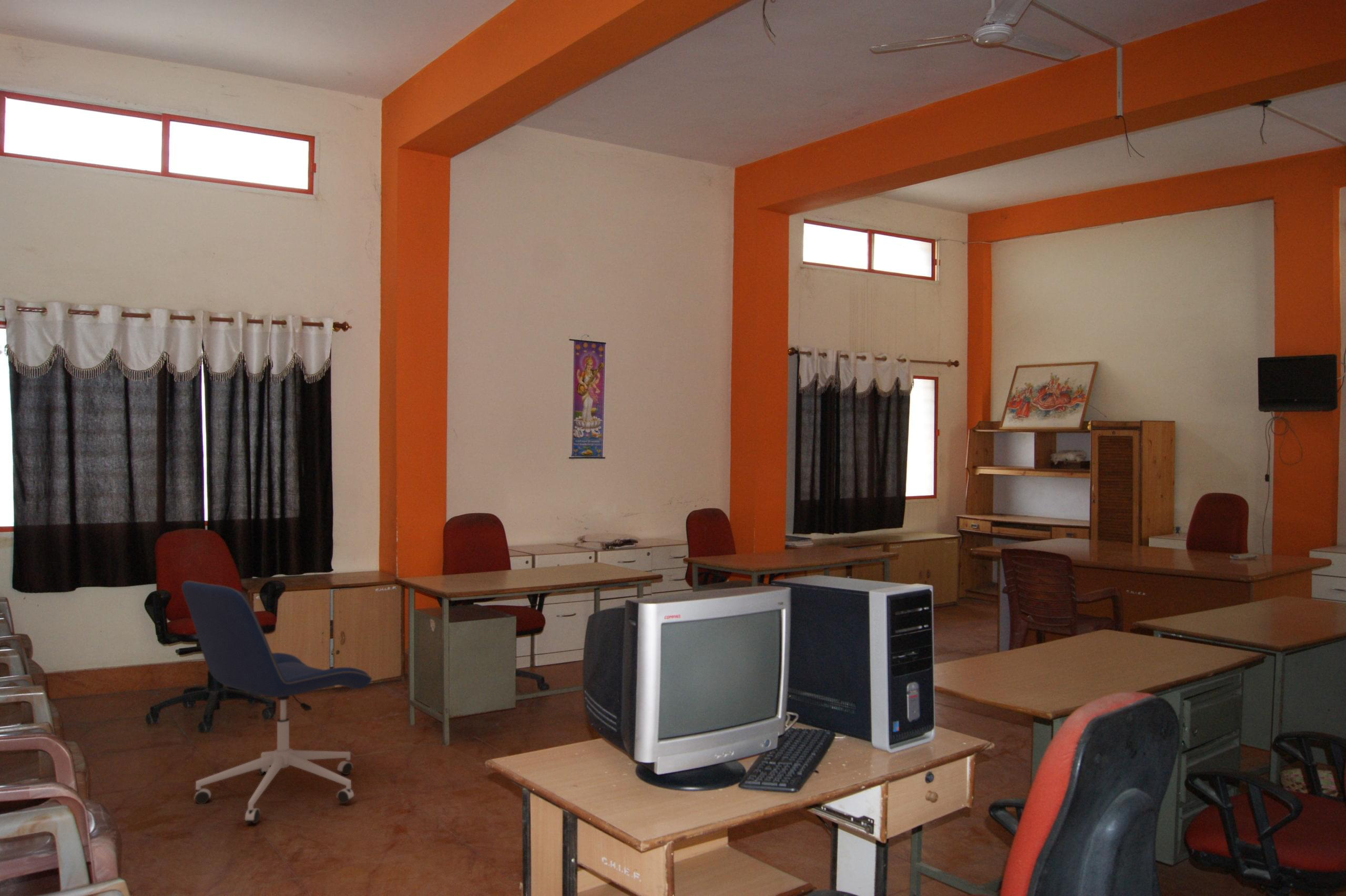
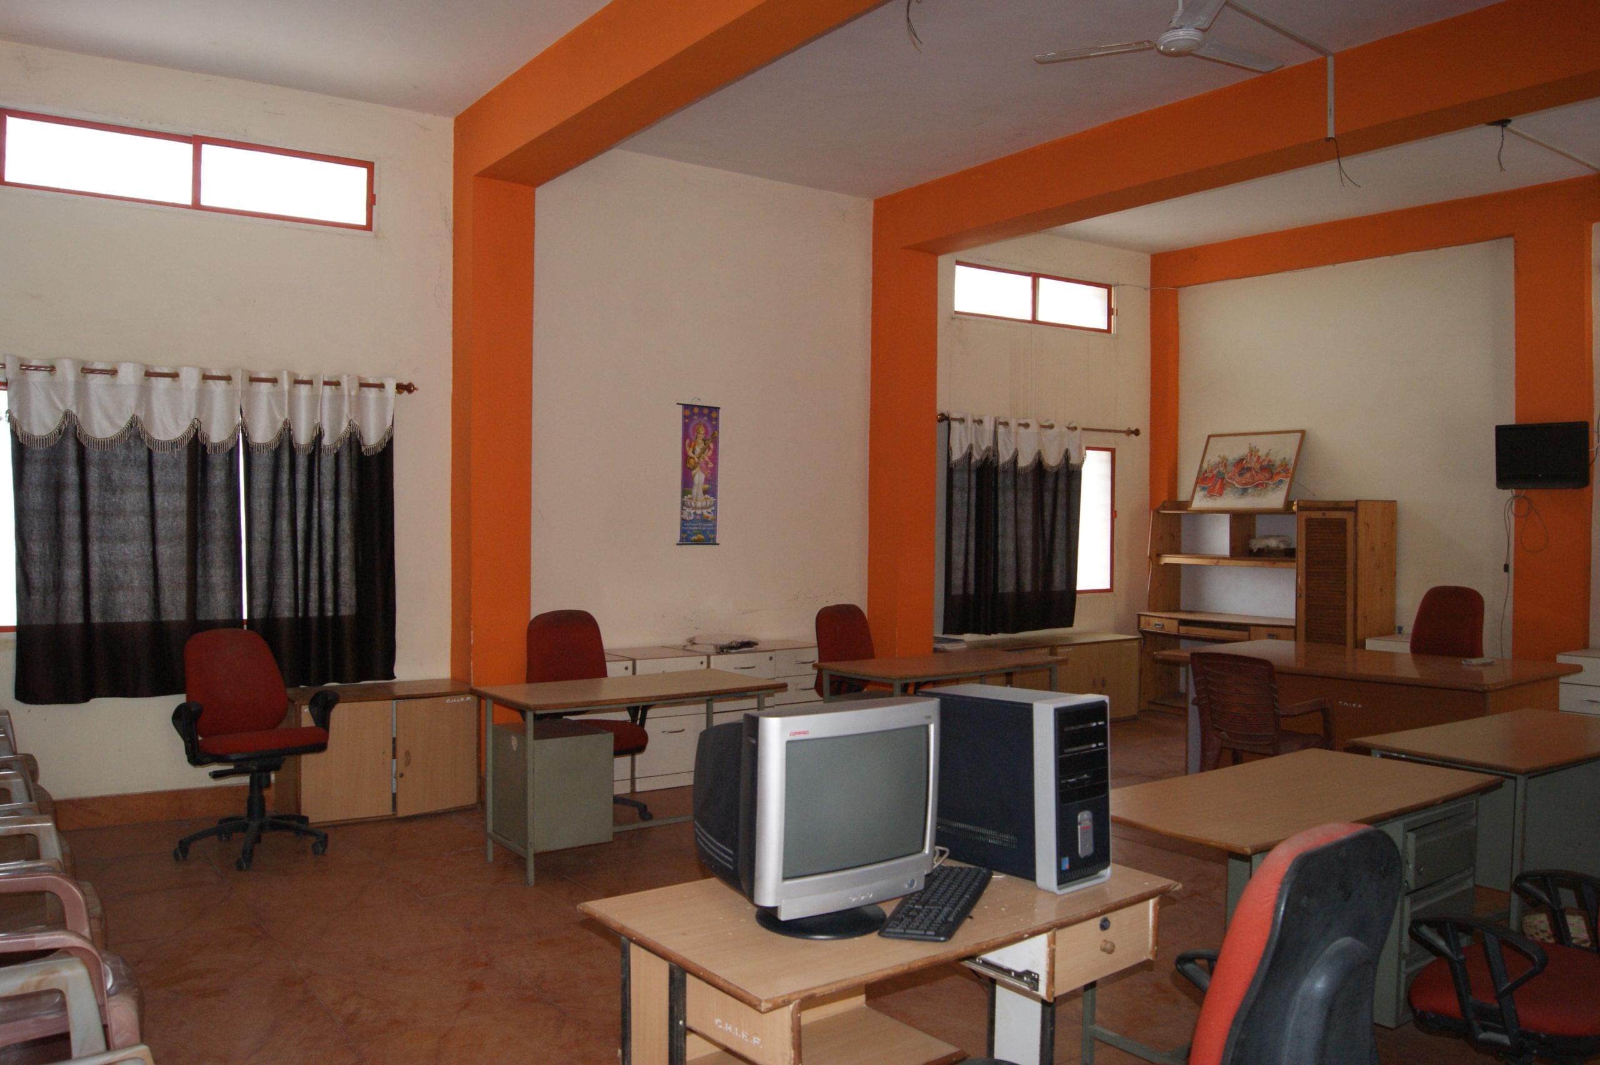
- office chair [181,580,372,824]
